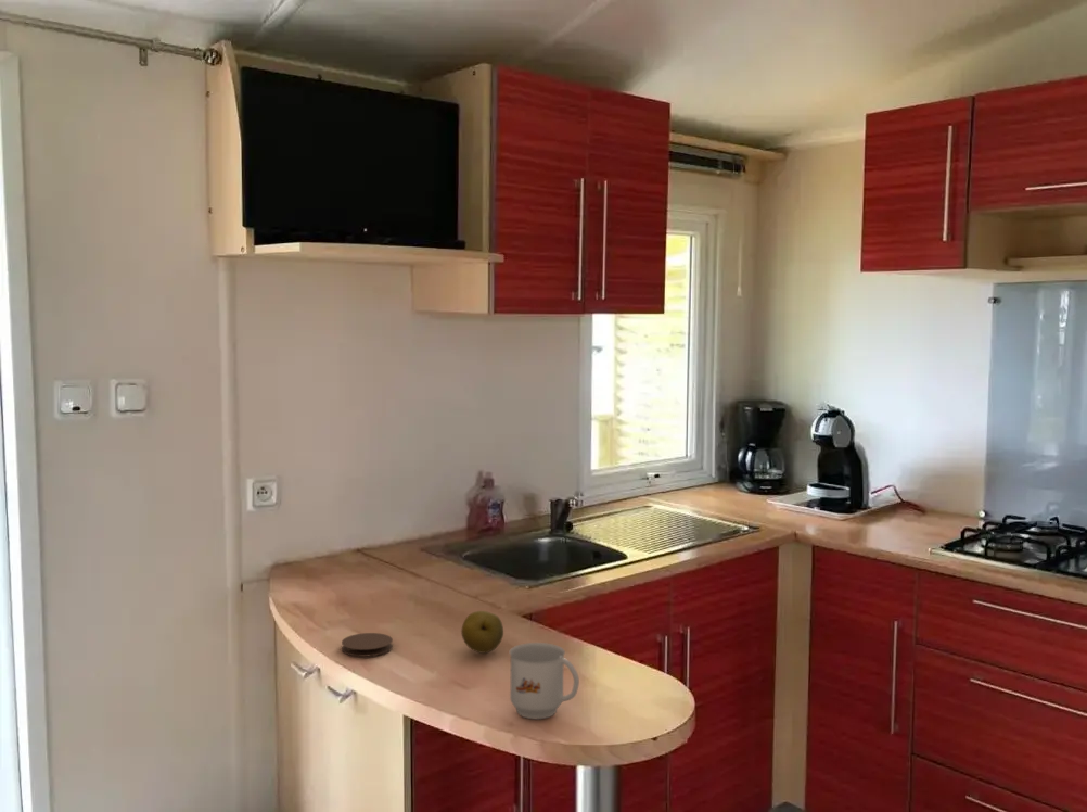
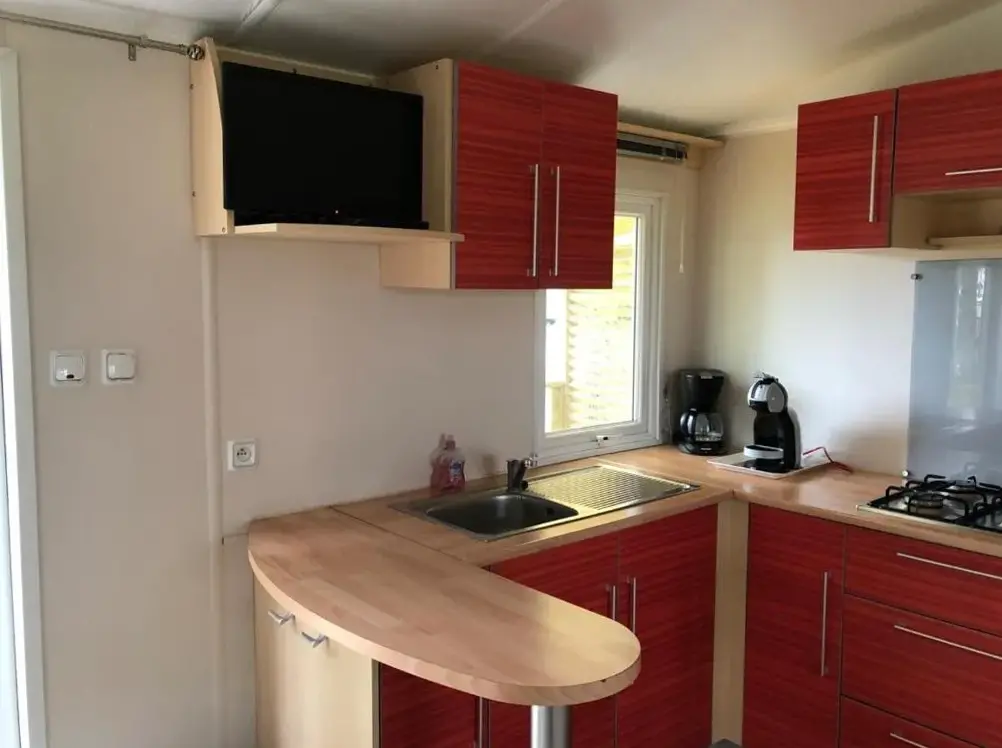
- coaster [341,632,394,658]
- mug [509,642,580,720]
- fruit [460,610,504,655]
